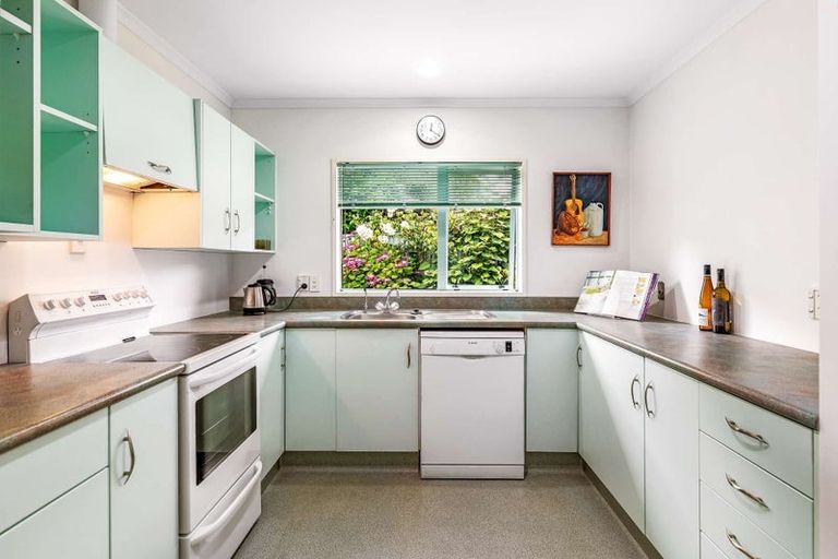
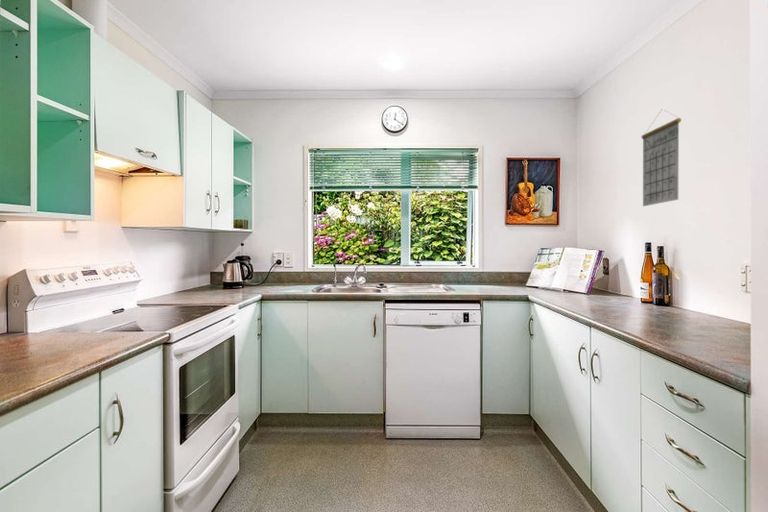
+ calendar [640,110,682,207]
